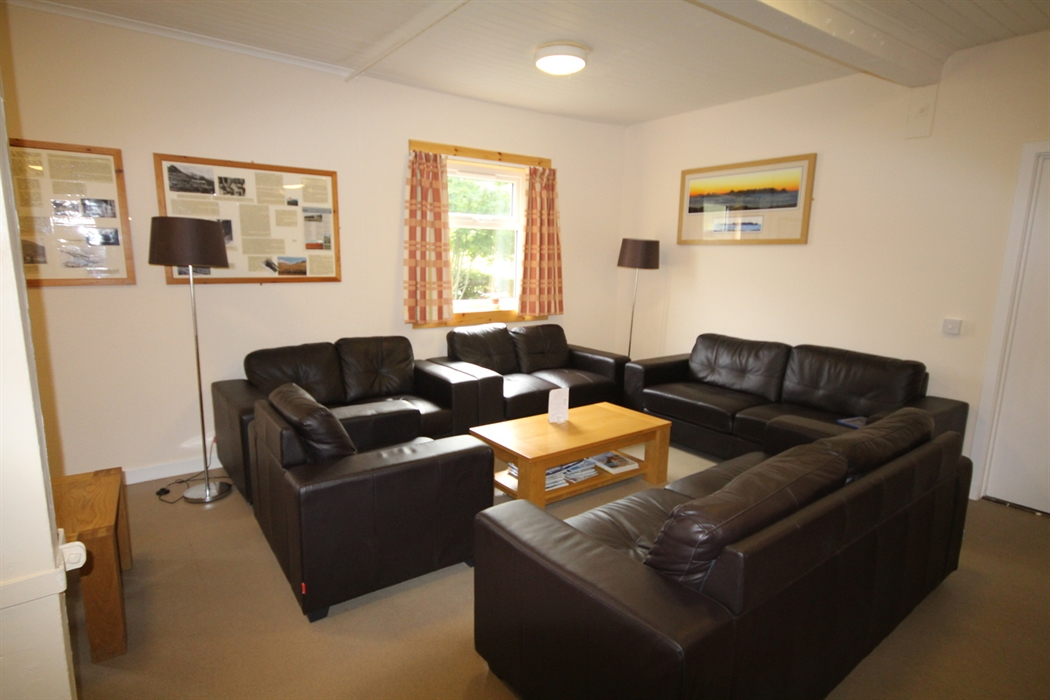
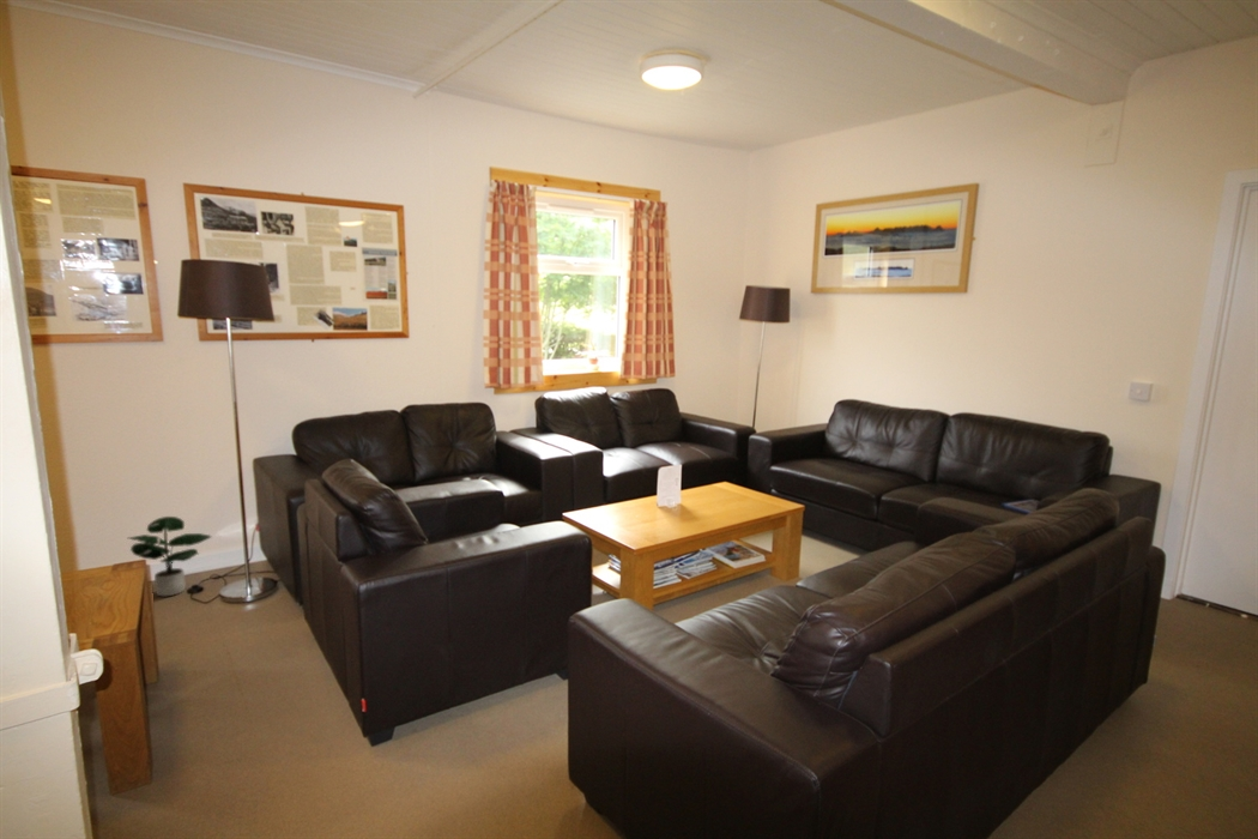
+ potted plant [127,515,212,597]
